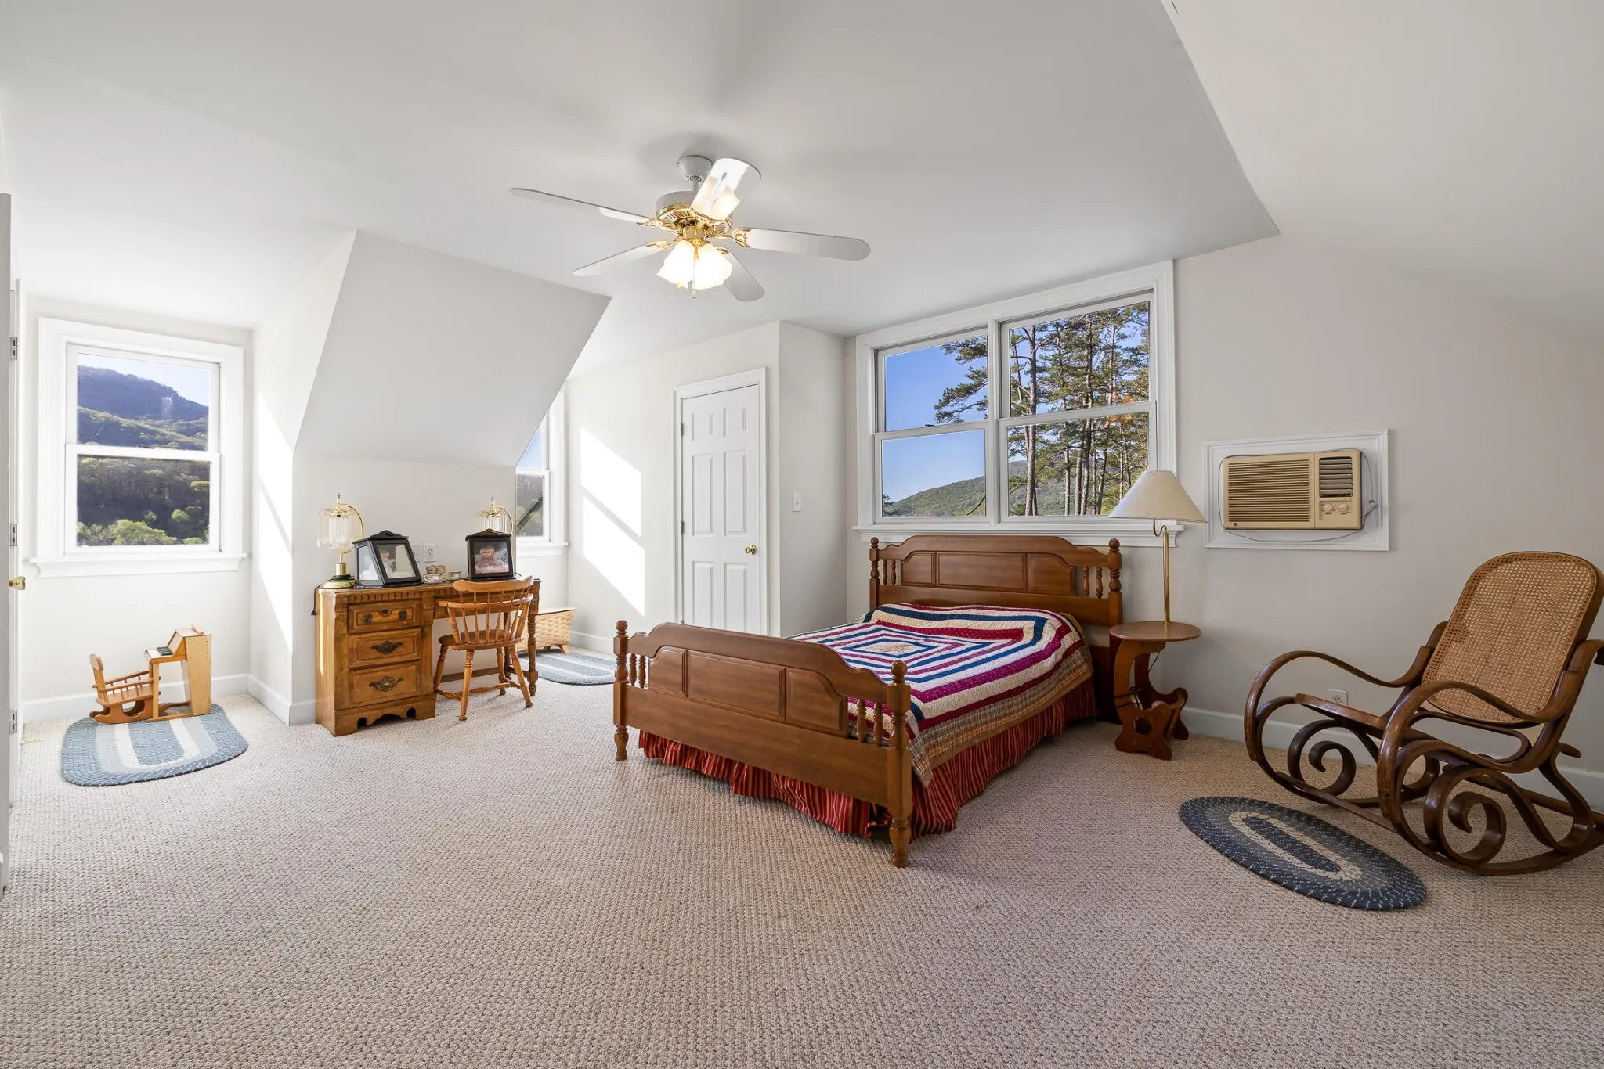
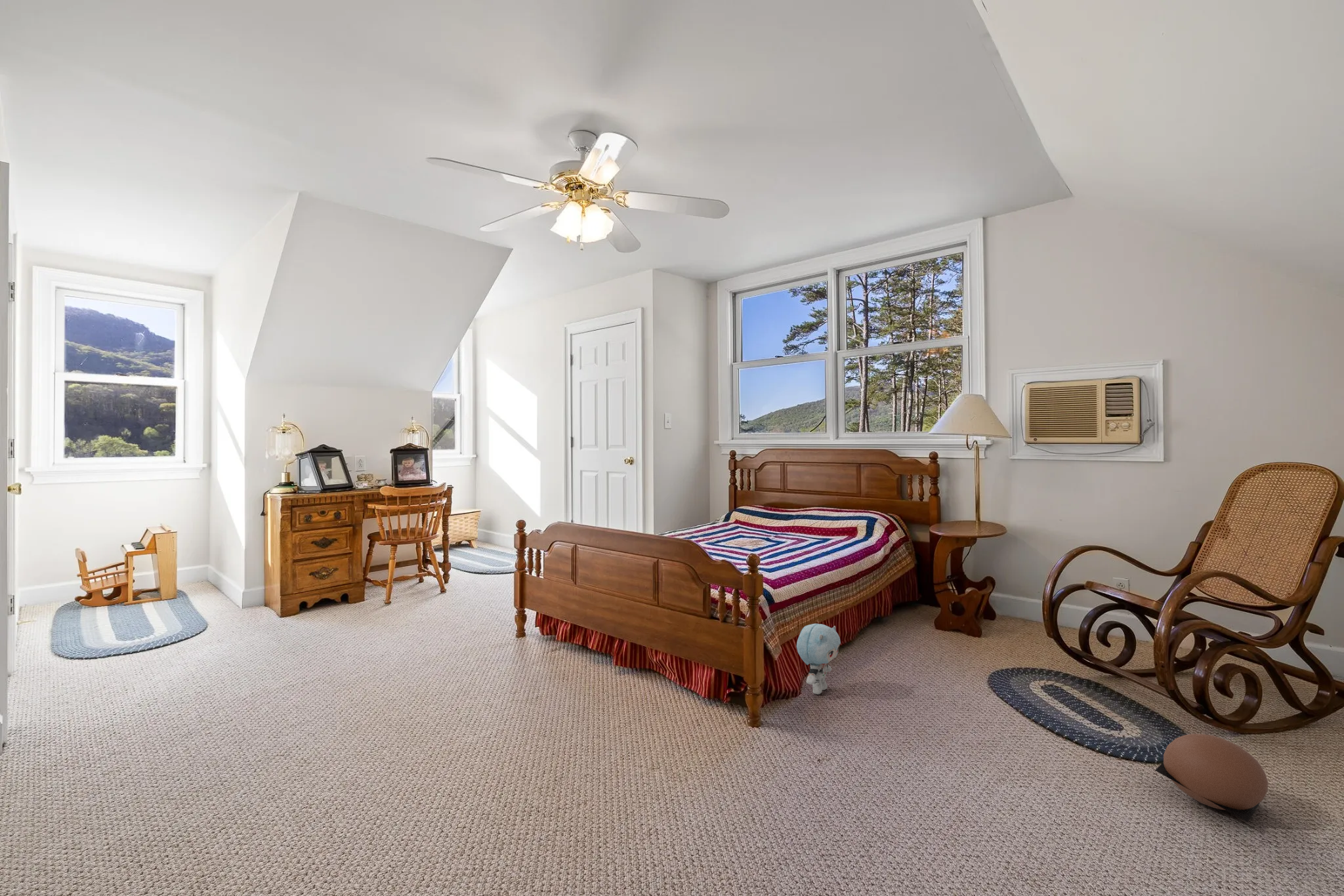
+ plush toy [796,623,841,695]
+ ball [1154,733,1269,823]
